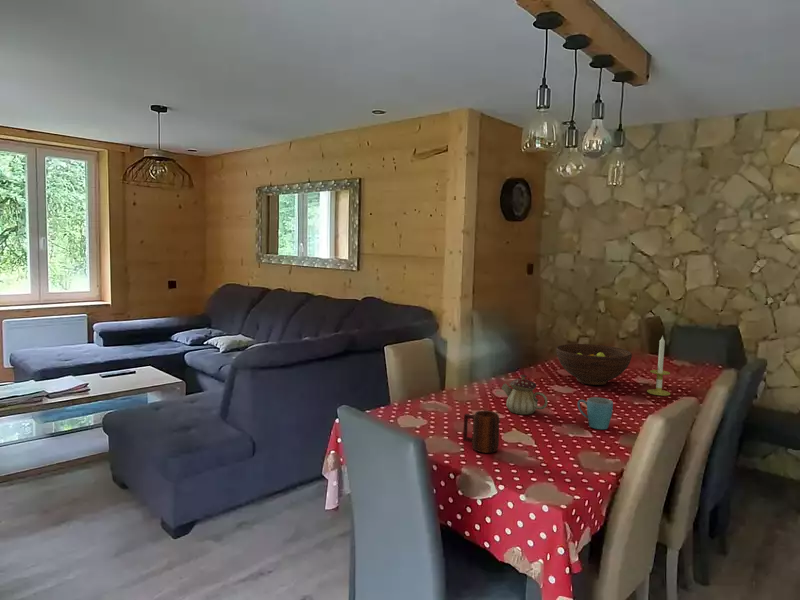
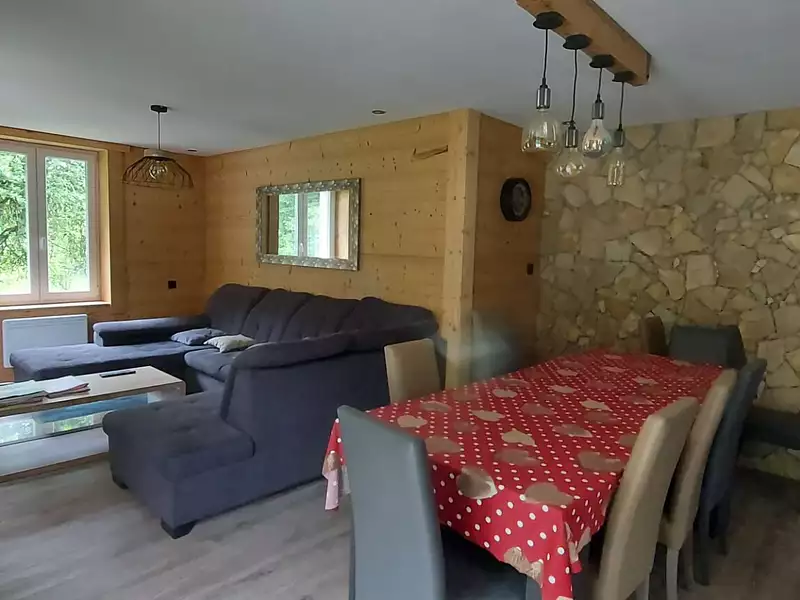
- teapot [501,373,549,416]
- candle [646,335,671,397]
- mug [462,410,501,454]
- fruit bowl [555,343,633,386]
- mug [576,396,614,430]
